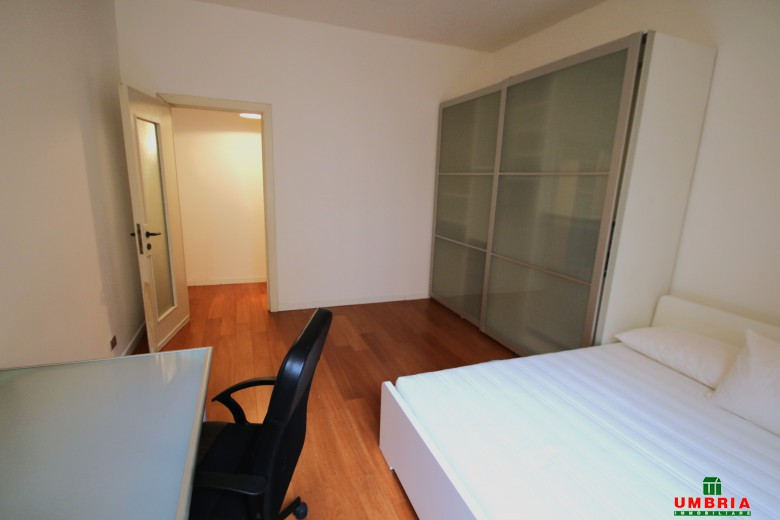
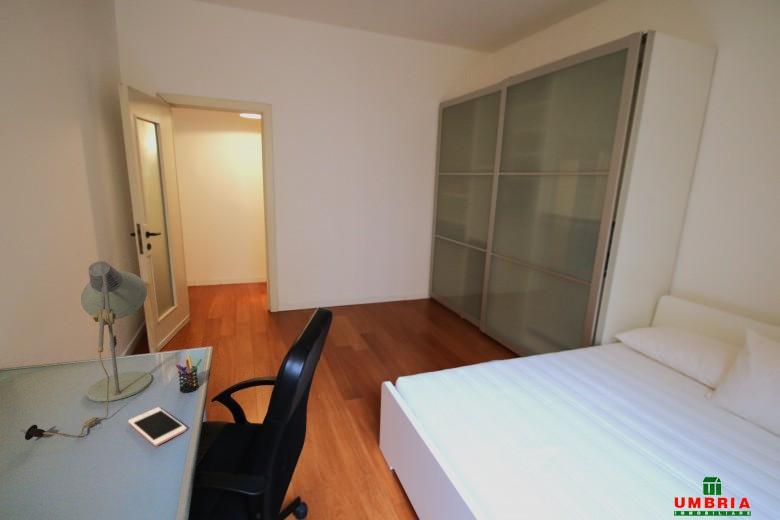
+ desk lamp [19,260,153,441]
+ pen holder [175,354,203,394]
+ cell phone [127,406,188,447]
